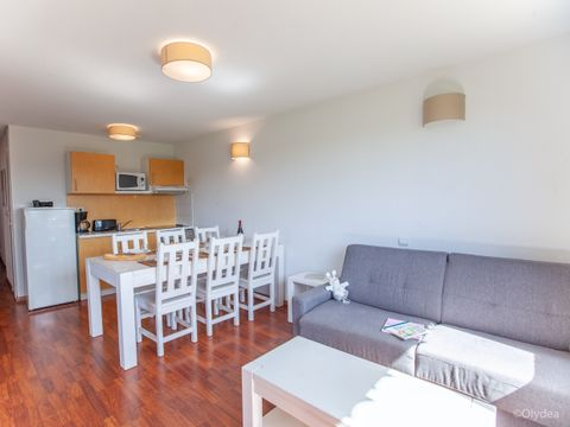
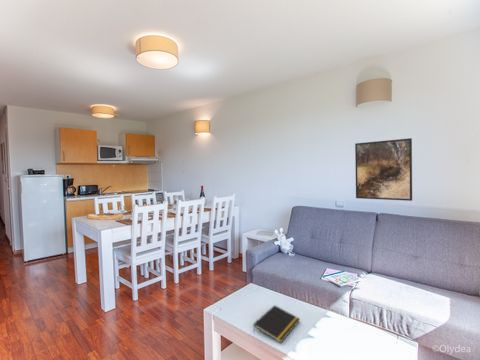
+ notepad [252,304,301,344]
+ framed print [354,137,413,202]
